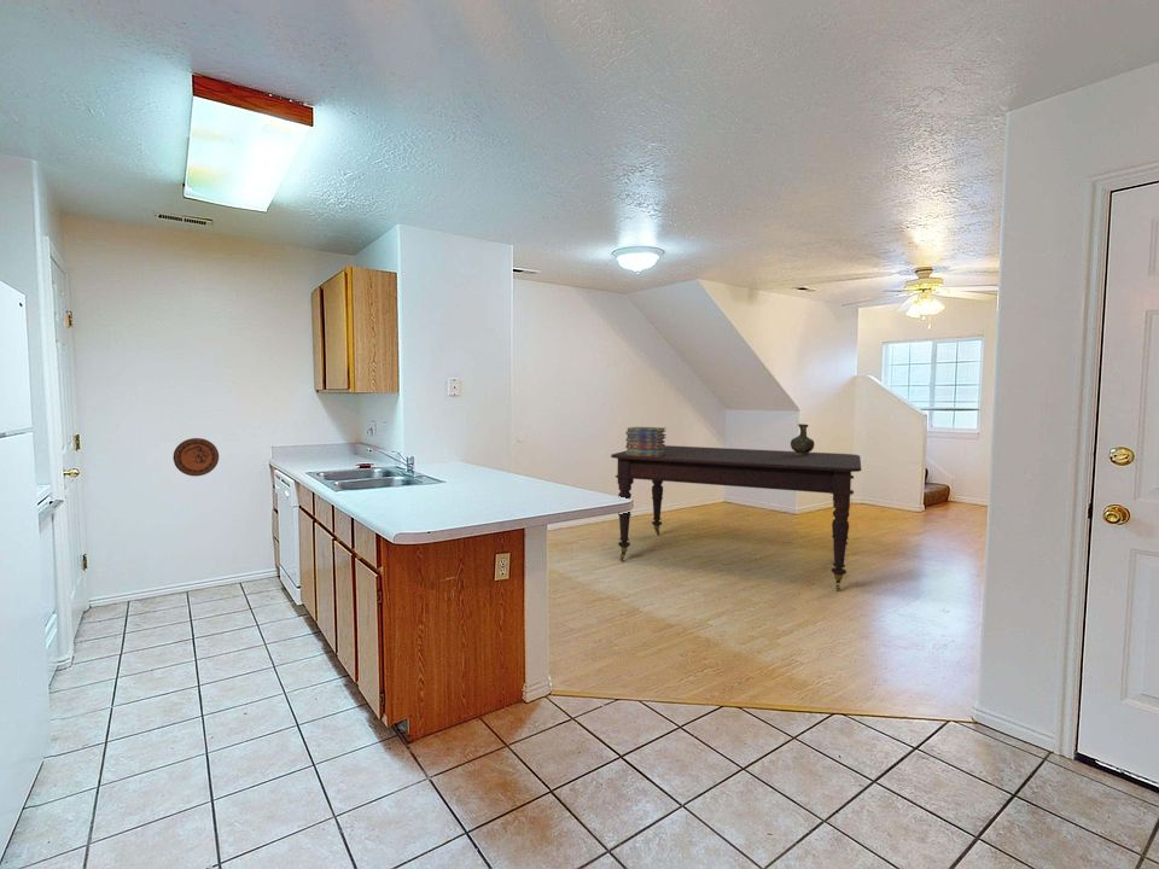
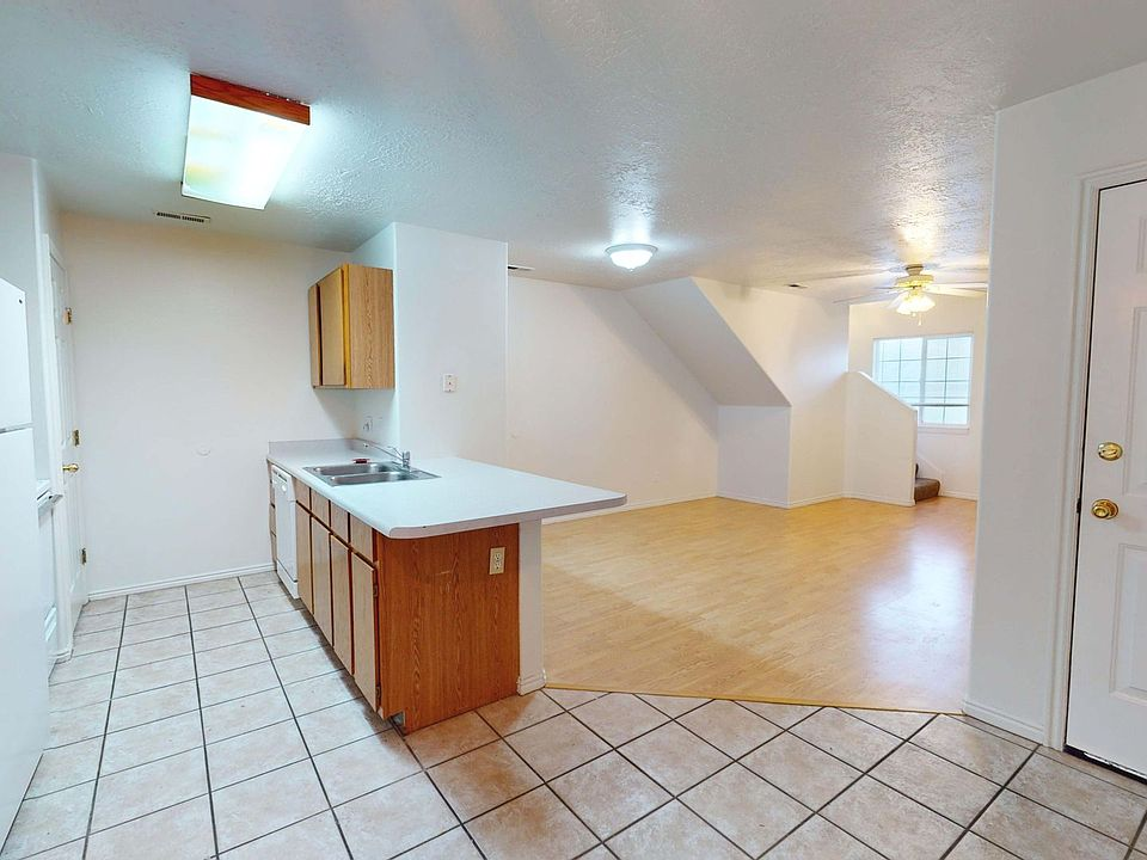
- decorative plate [171,437,220,477]
- ceramic jug [790,422,816,455]
- book stack [624,426,668,457]
- dining table [610,444,862,593]
